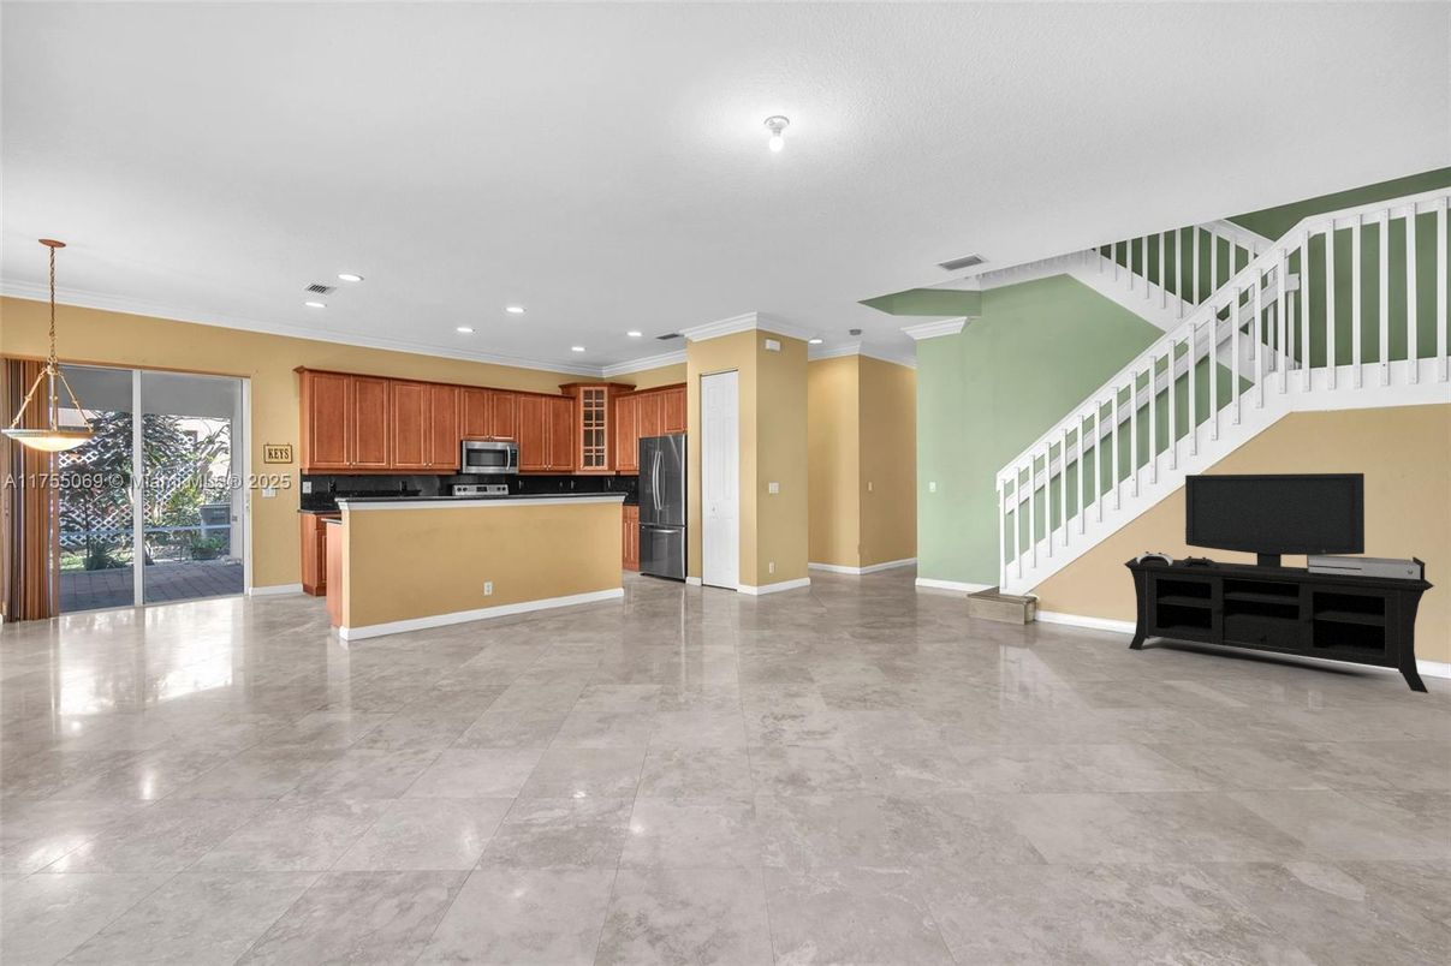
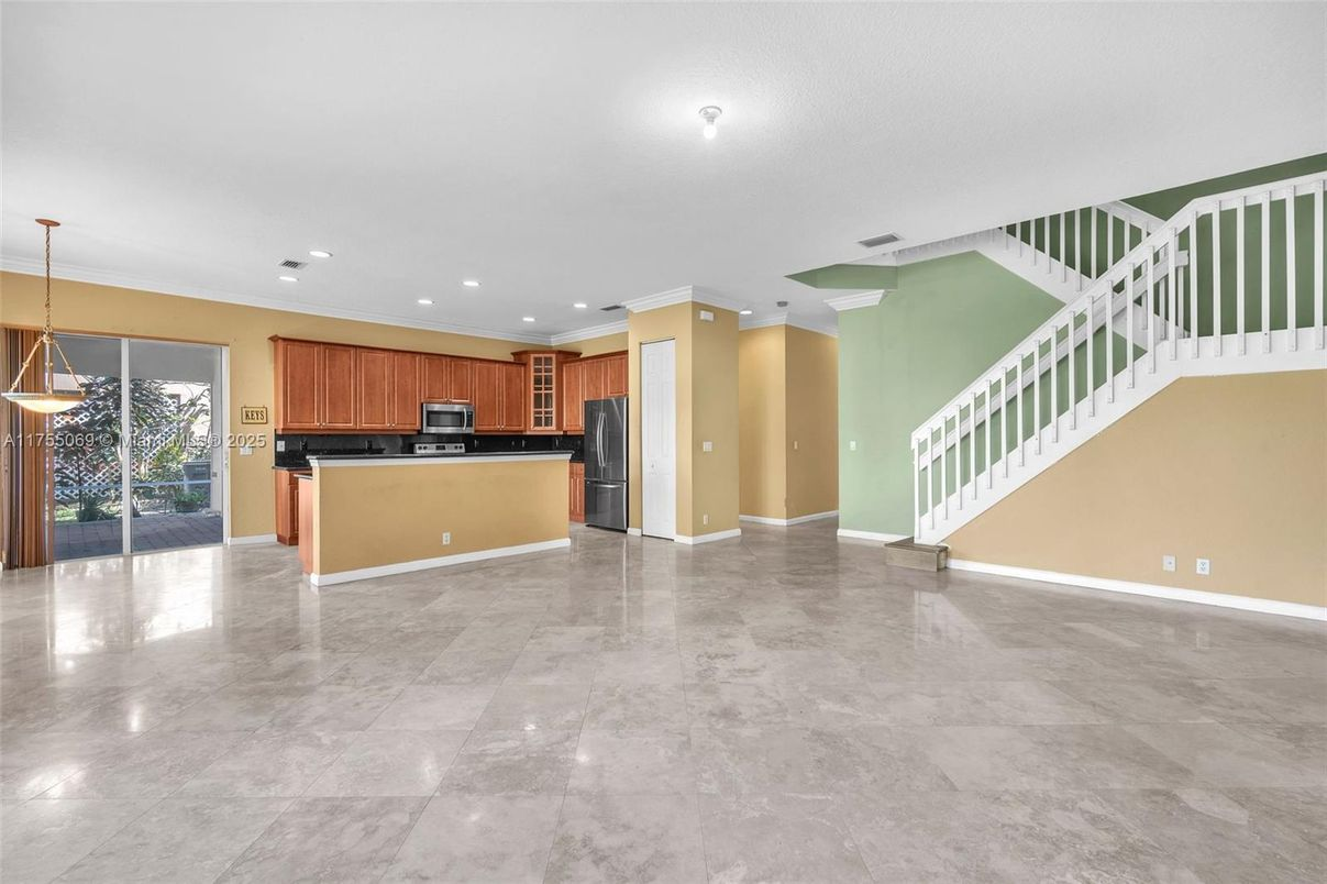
- media console [1123,472,1435,694]
